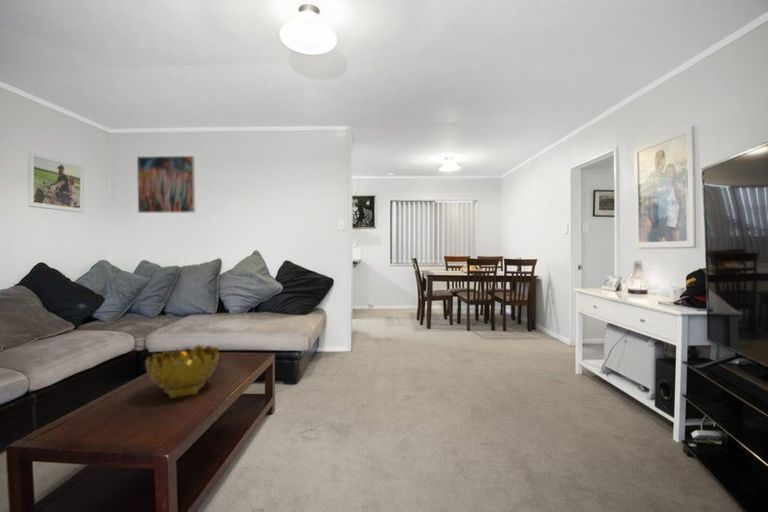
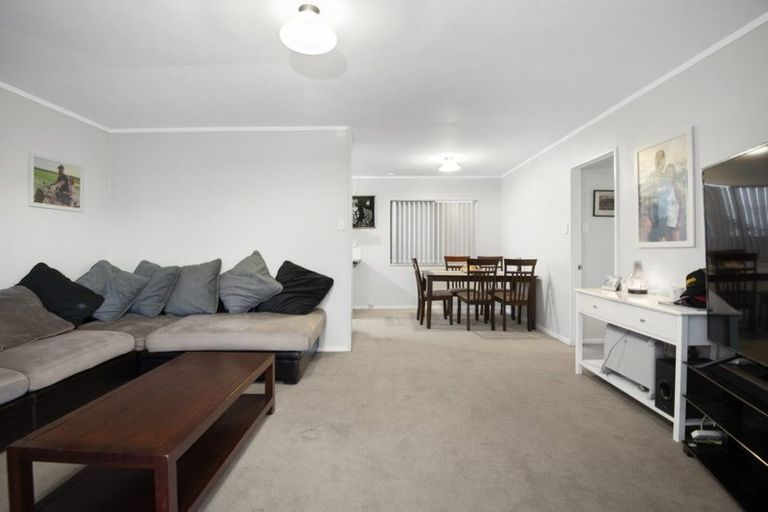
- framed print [136,155,196,214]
- decorative bowl [144,343,220,399]
